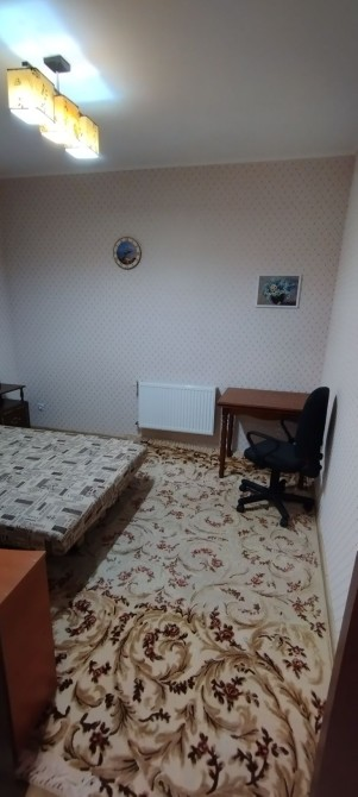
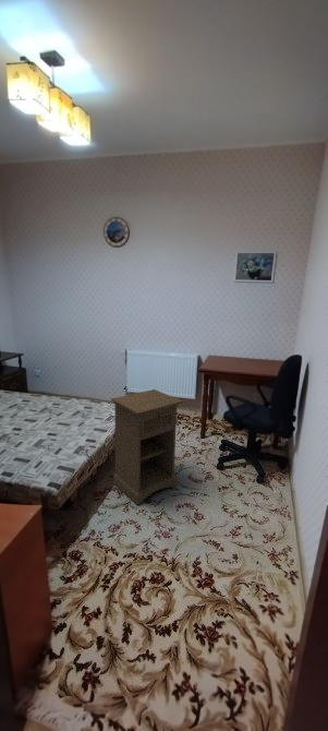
+ nightstand [110,388,184,505]
